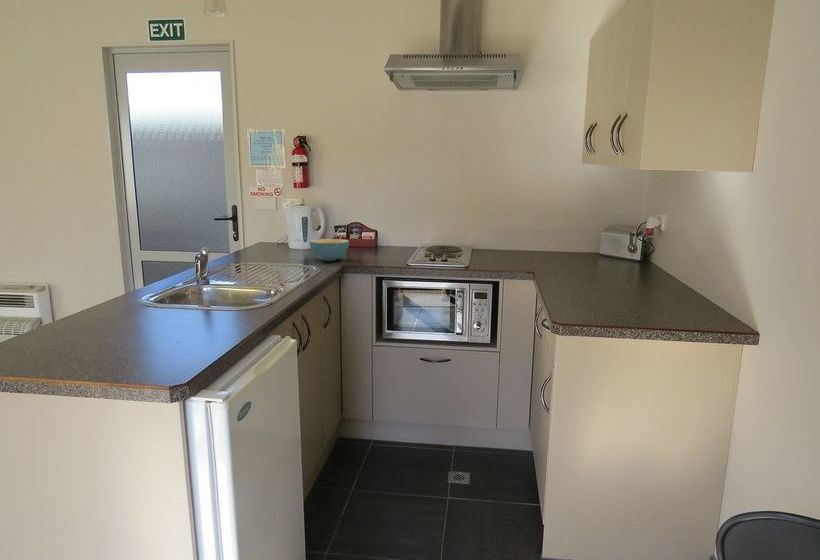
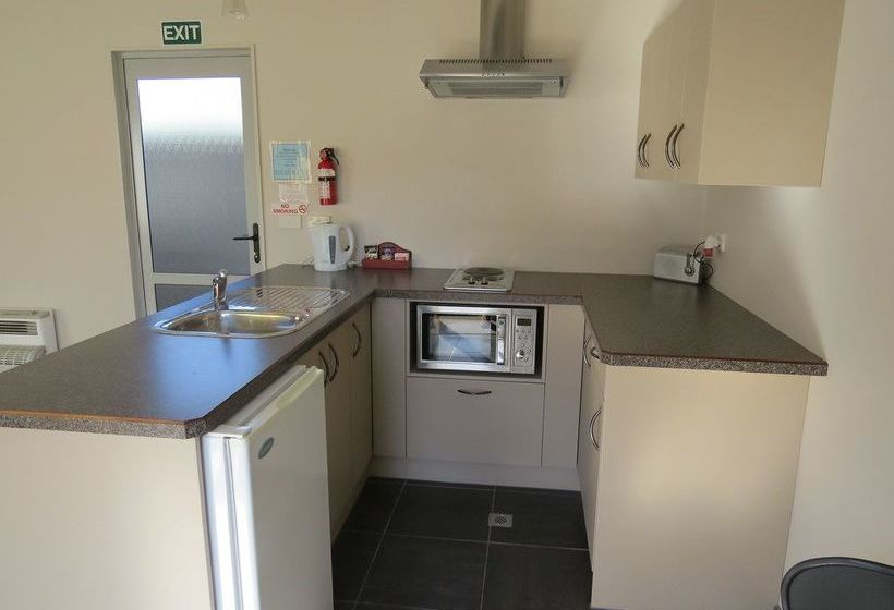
- cereal bowl [308,238,350,262]
